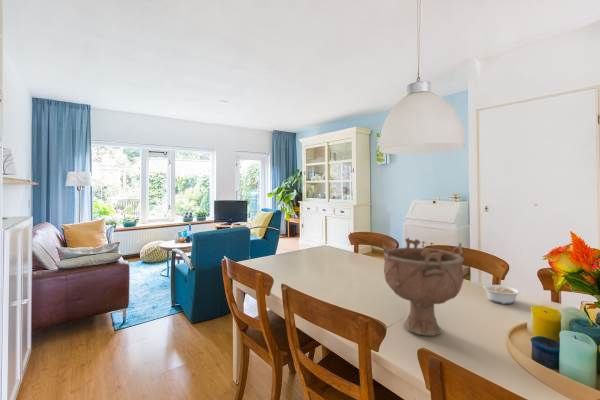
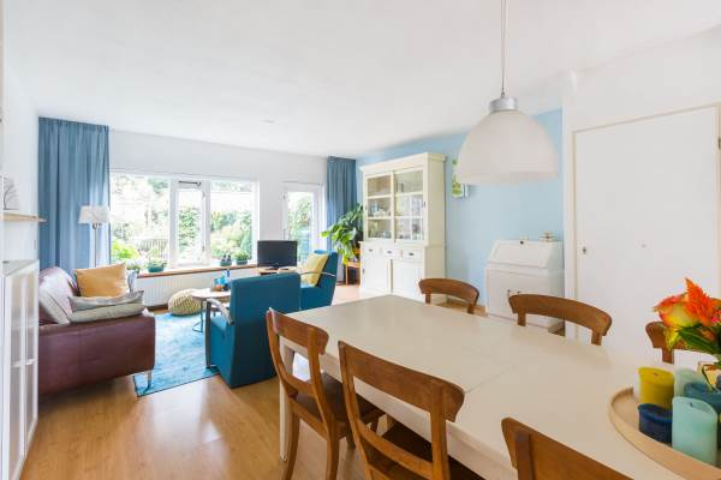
- decorative bowl [381,237,465,337]
- legume [476,284,521,305]
